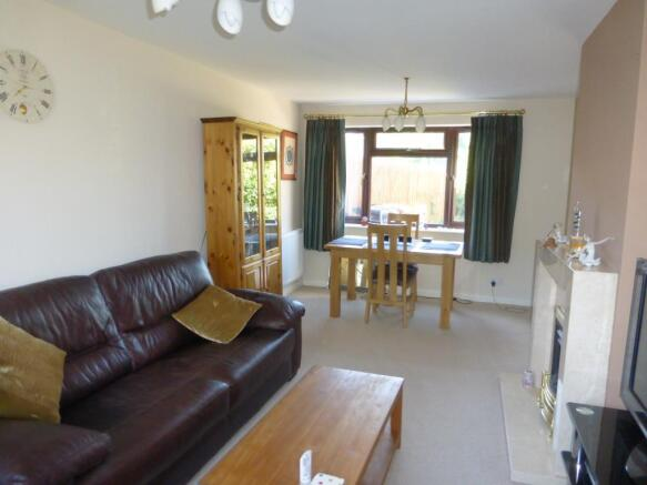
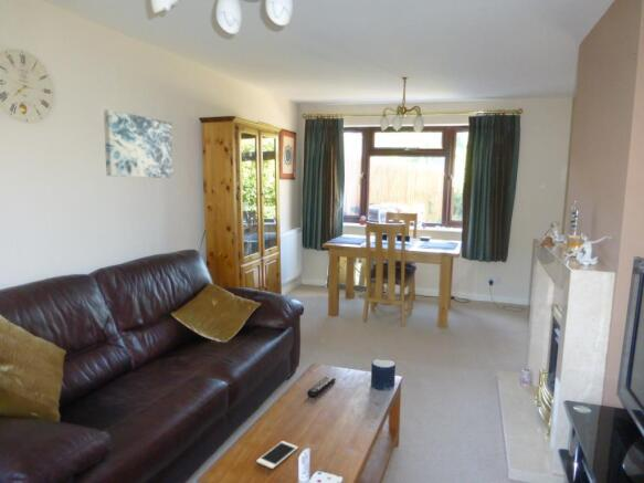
+ wall art [103,108,173,179]
+ candle [370,358,397,391]
+ remote control [306,376,337,399]
+ cell phone [255,440,299,470]
